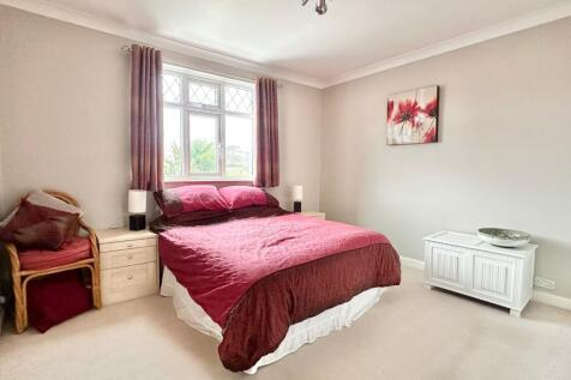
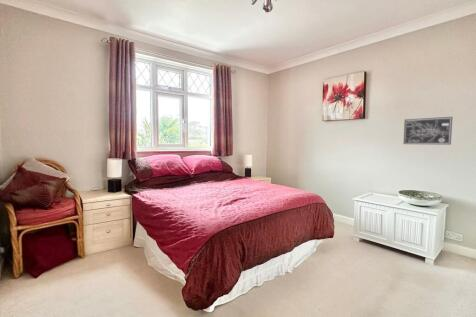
+ wall art [403,116,453,146]
